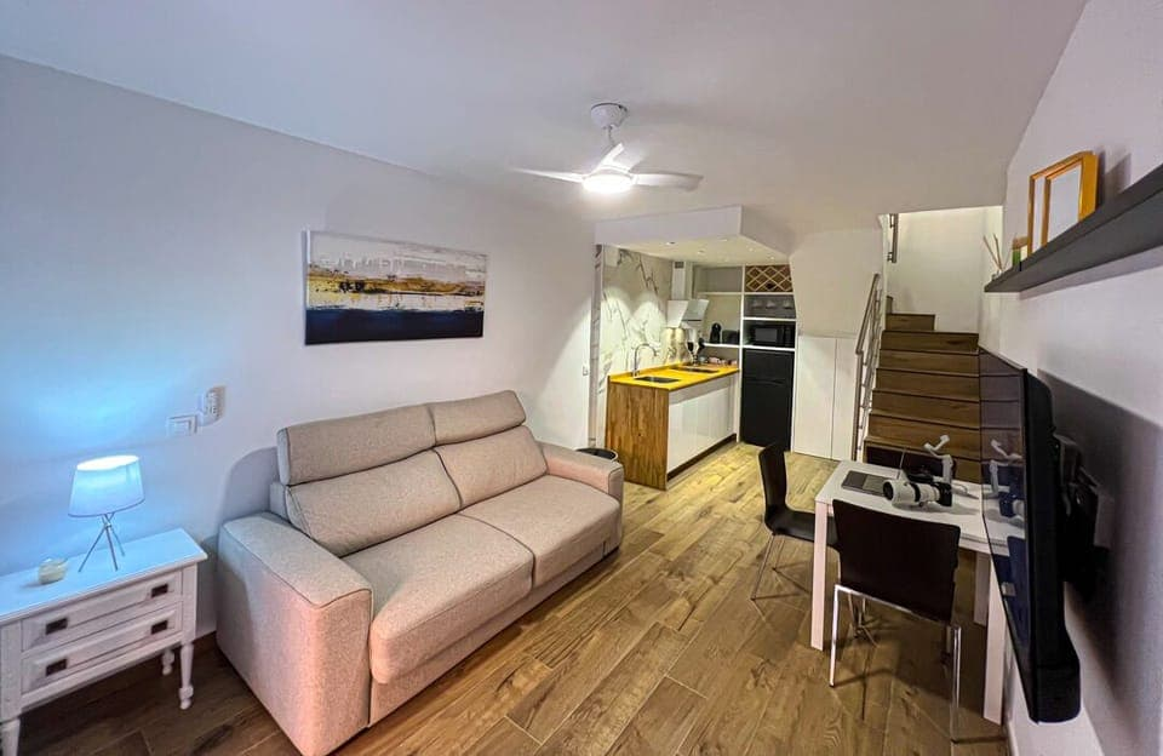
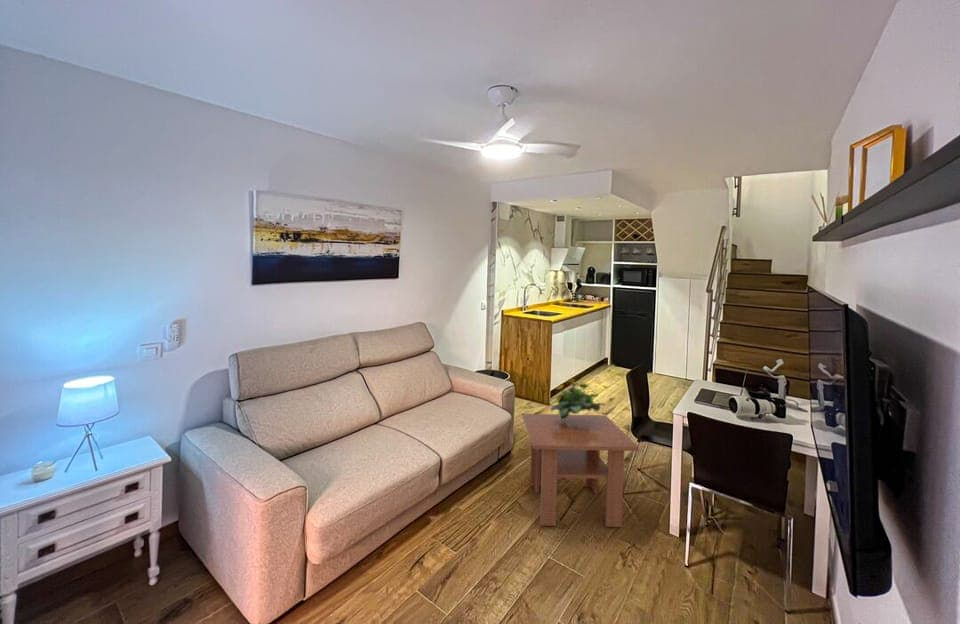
+ coffee table [521,413,640,528]
+ flowering plant [550,378,606,420]
